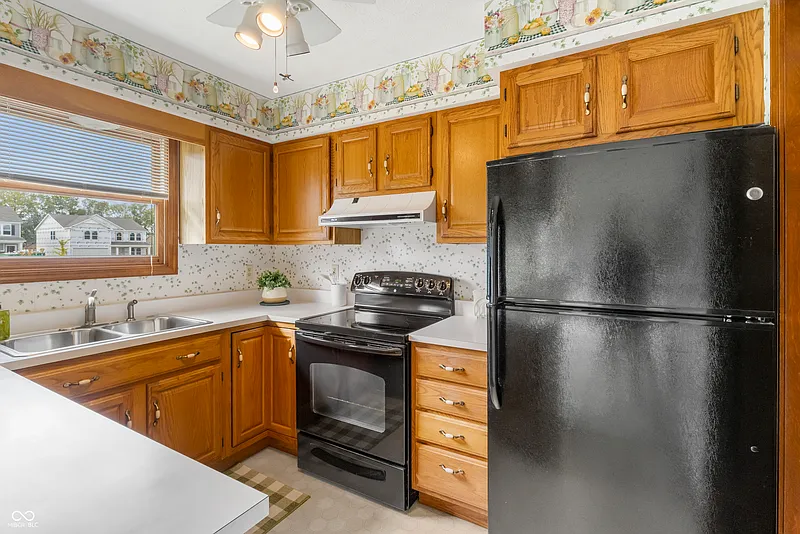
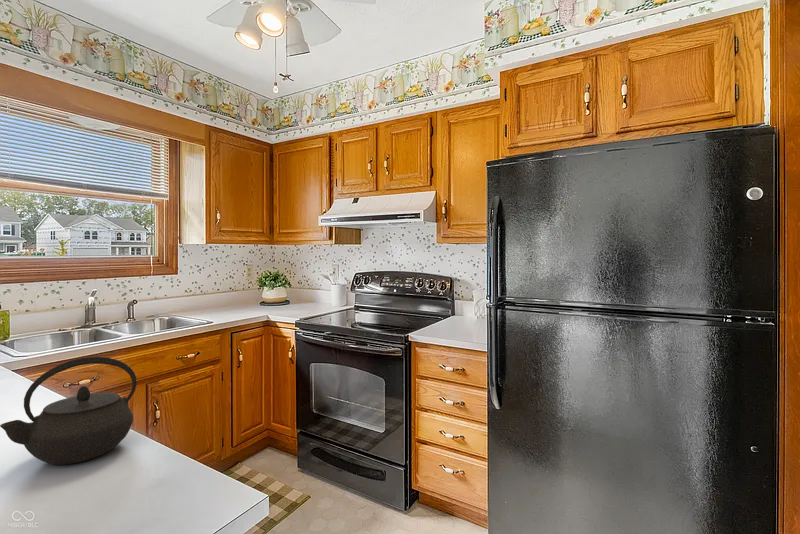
+ kettle [0,356,138,466]
